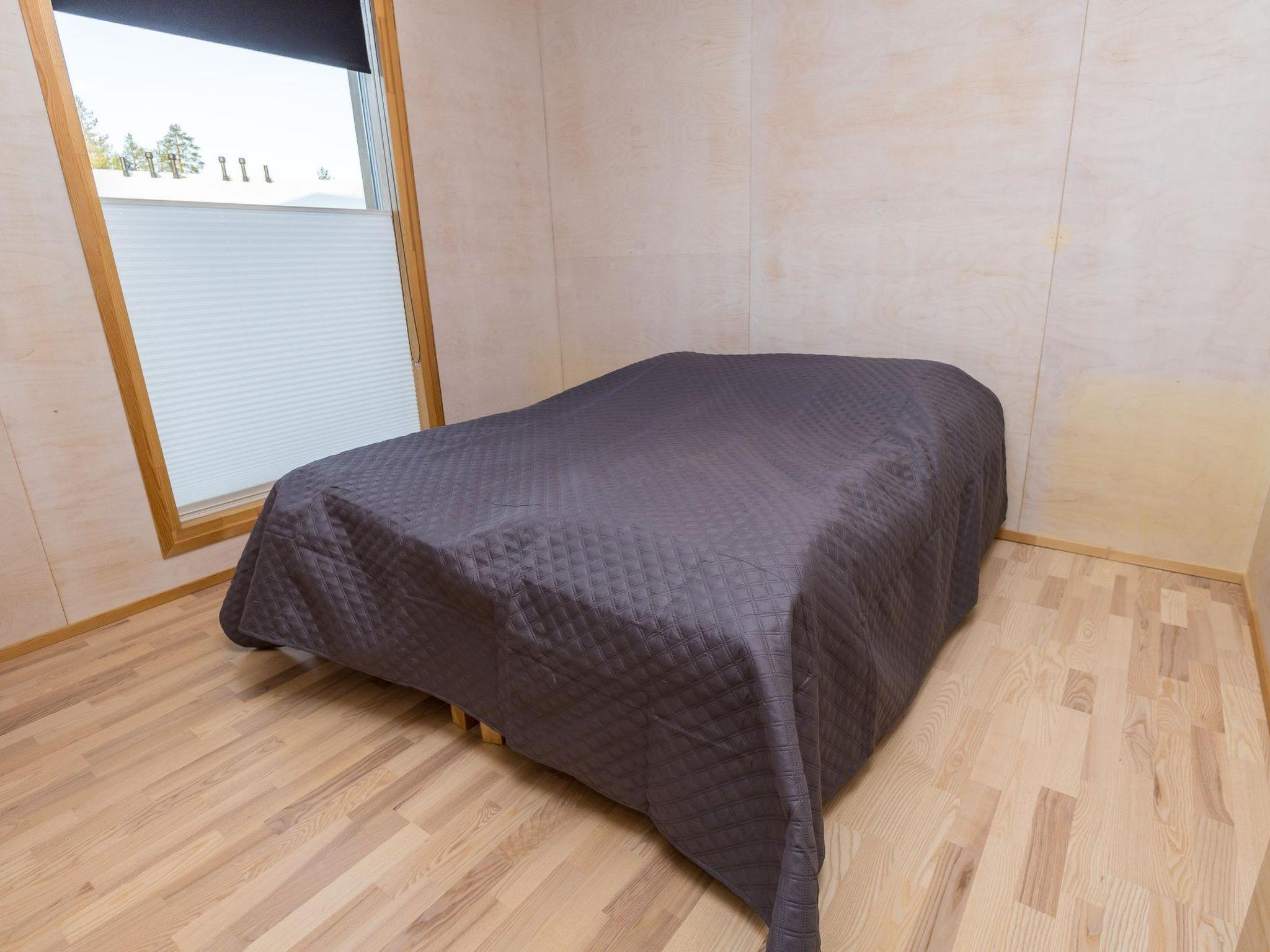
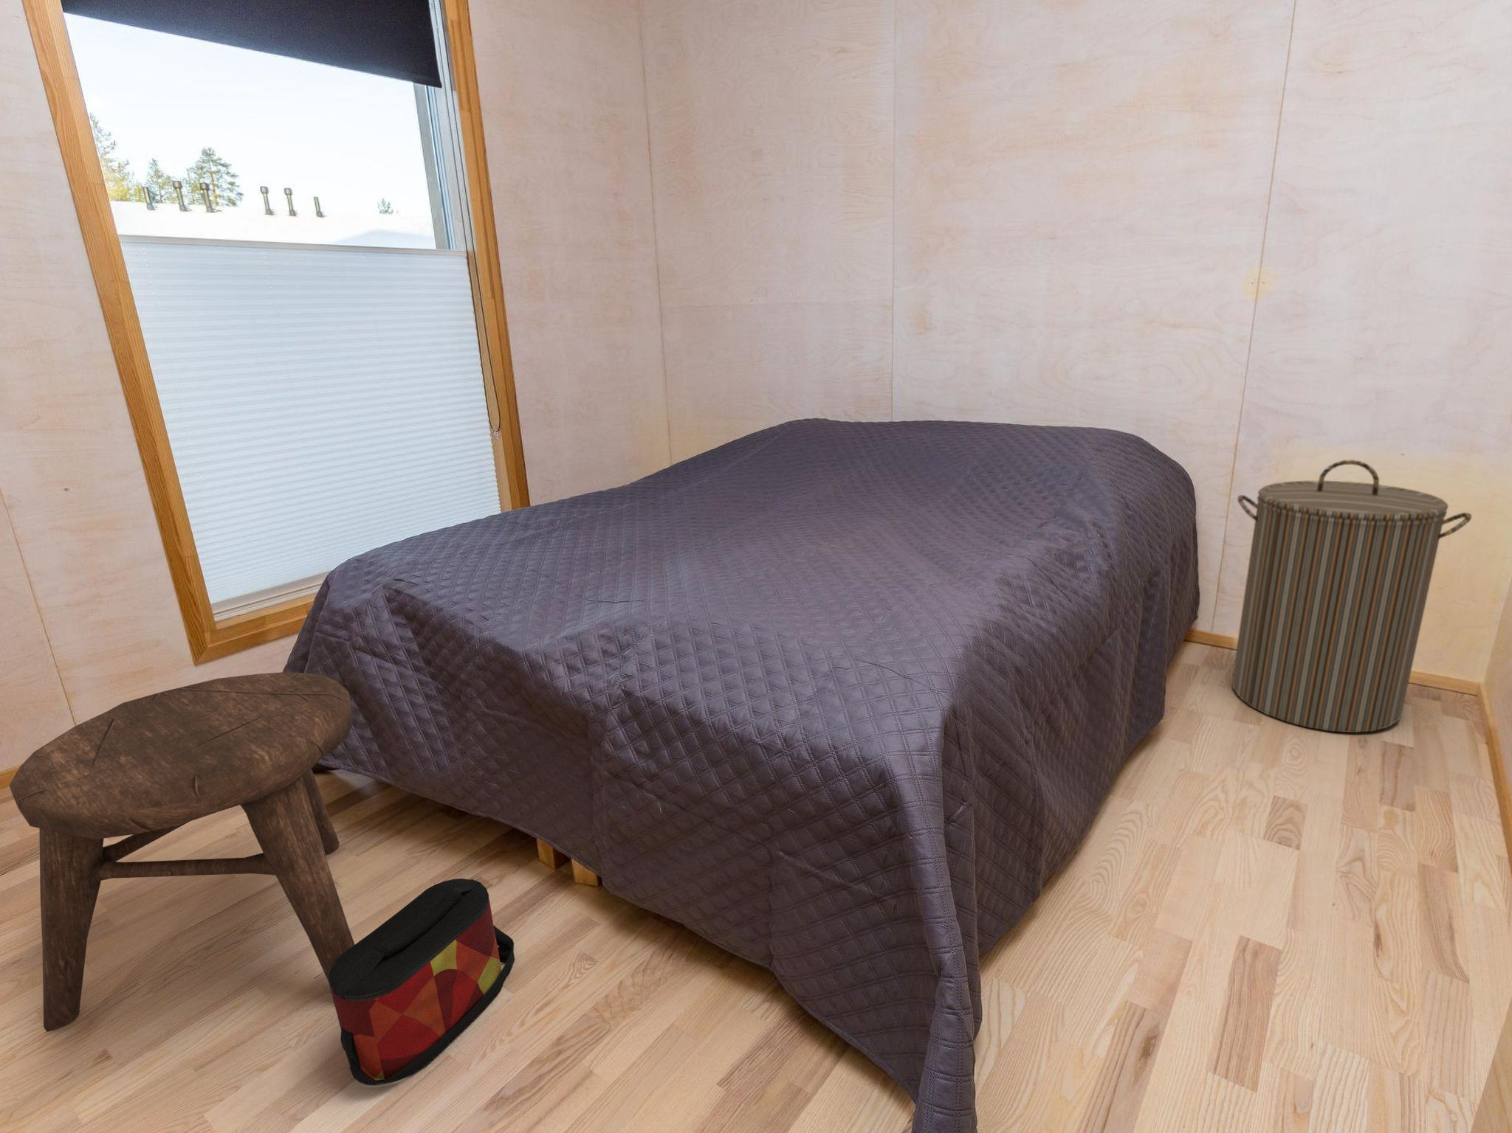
+ stool [8,671,355,1033]
+ bag [329,878,516,1085]
+ laundry hamper [1231,459,1473,733]
